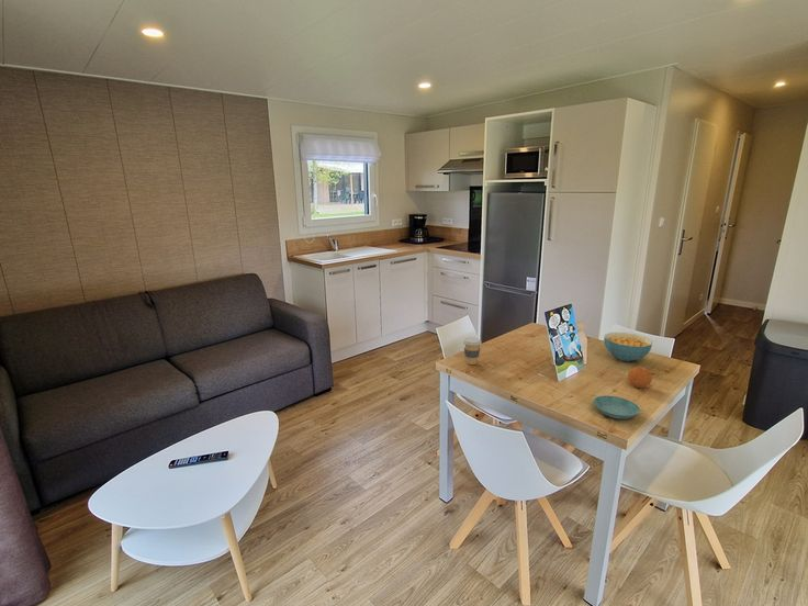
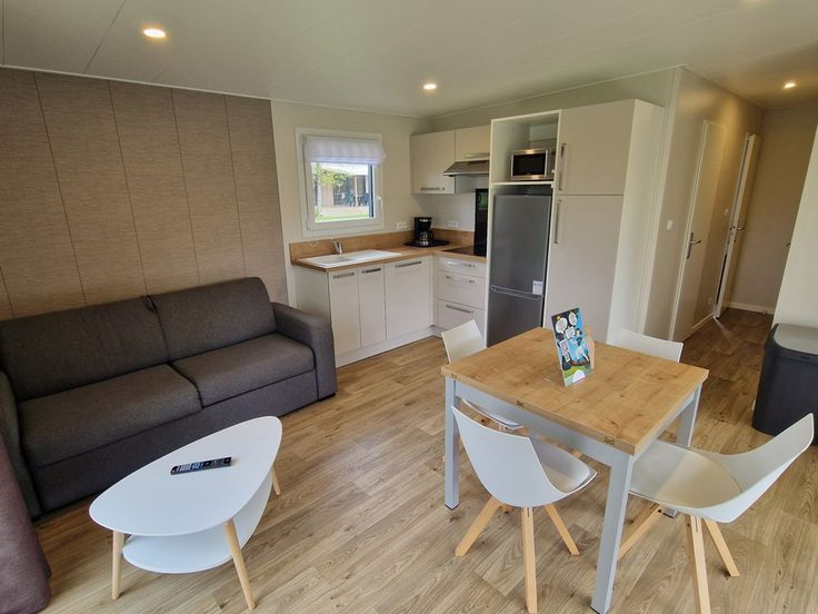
- fruit [627,366,653,389]
- cereal bowl [603,332,653,362]
- saucer [593,395,641,420]
- coffee cup [462,336,482,366]
